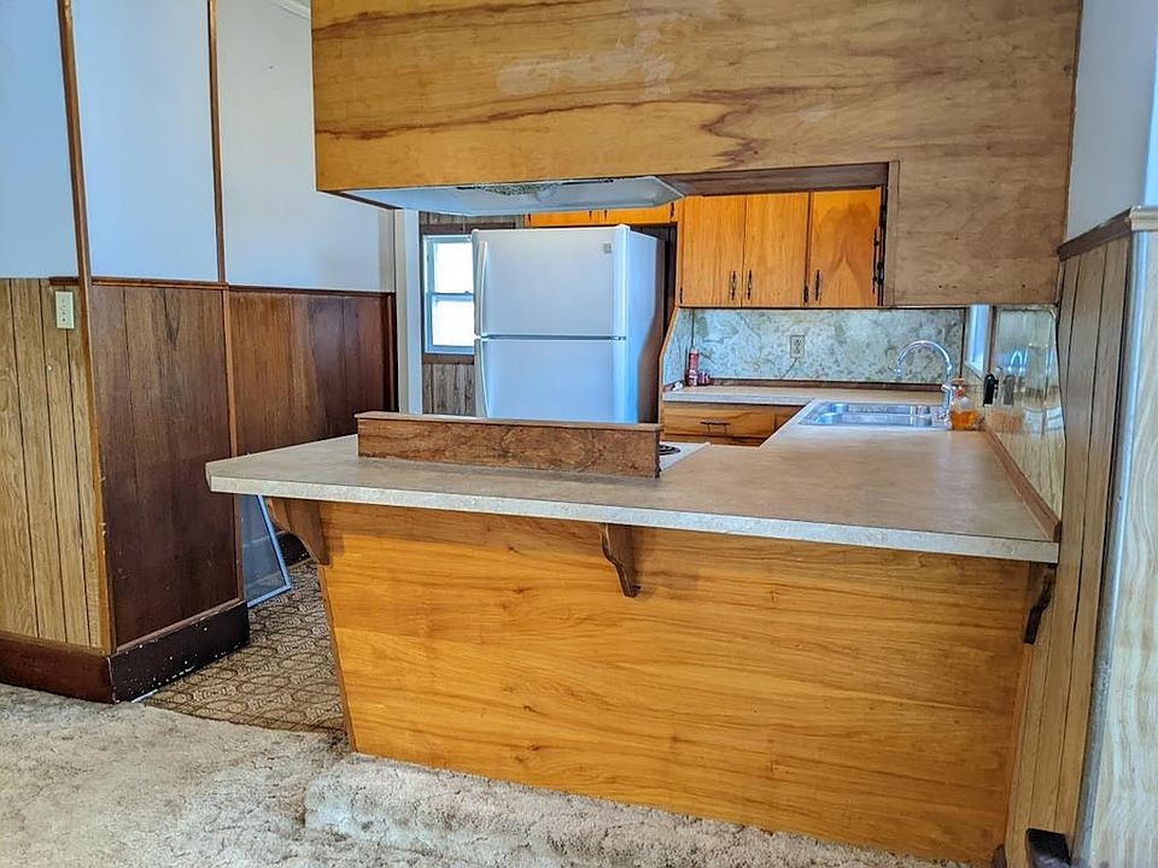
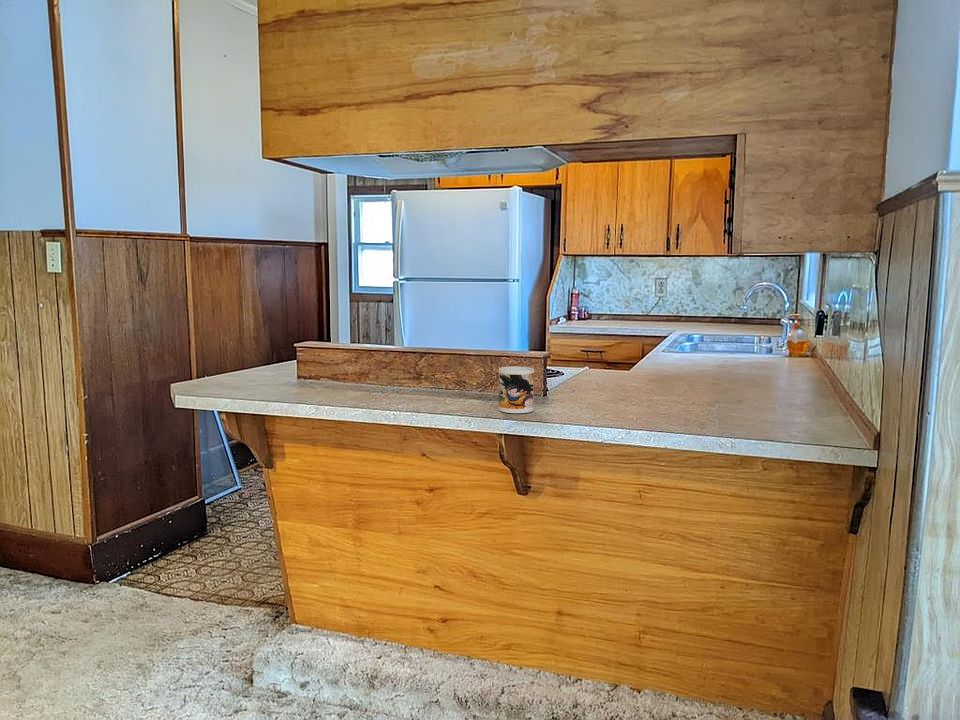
+ mug [498,365,535,414]
